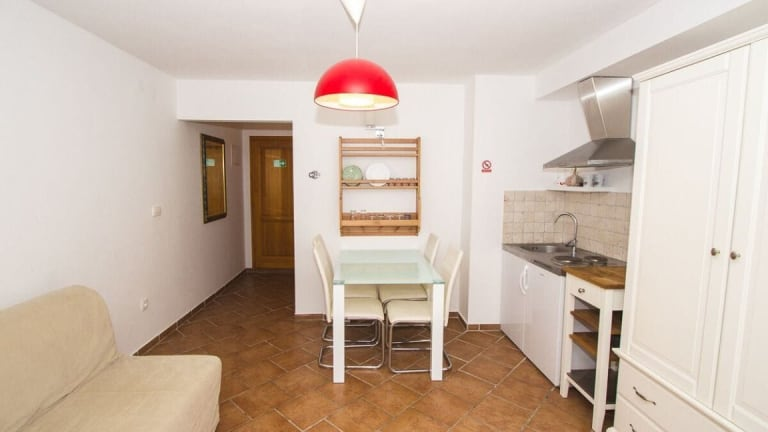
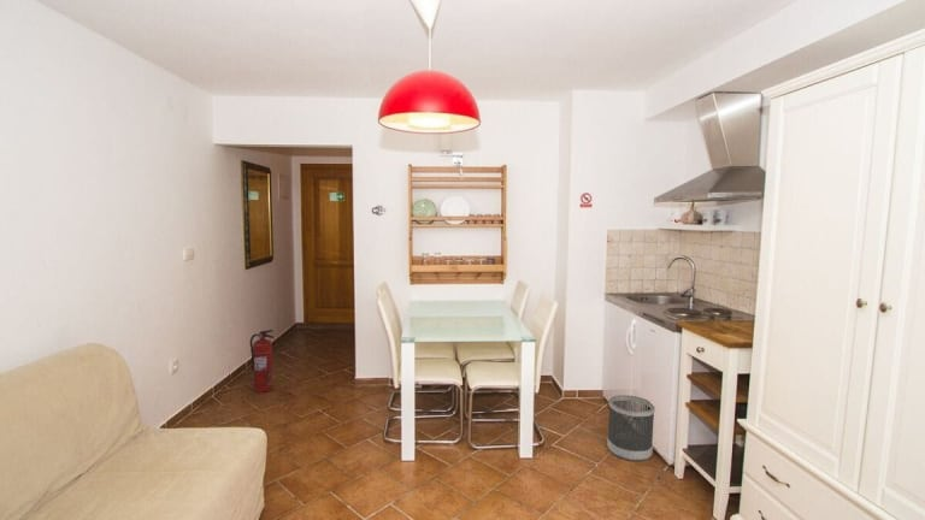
+ fire extinguisher [249,329,275,394]
+ wastebasket [606,394,656,462]
